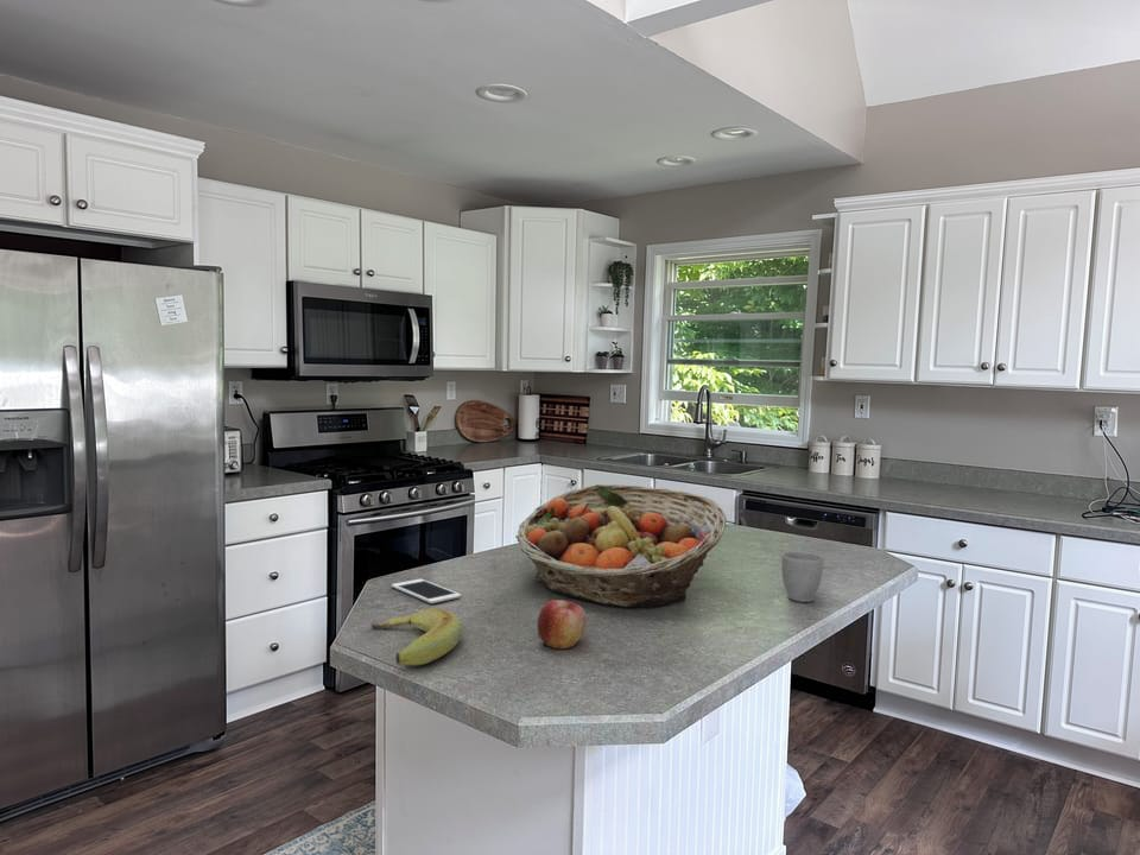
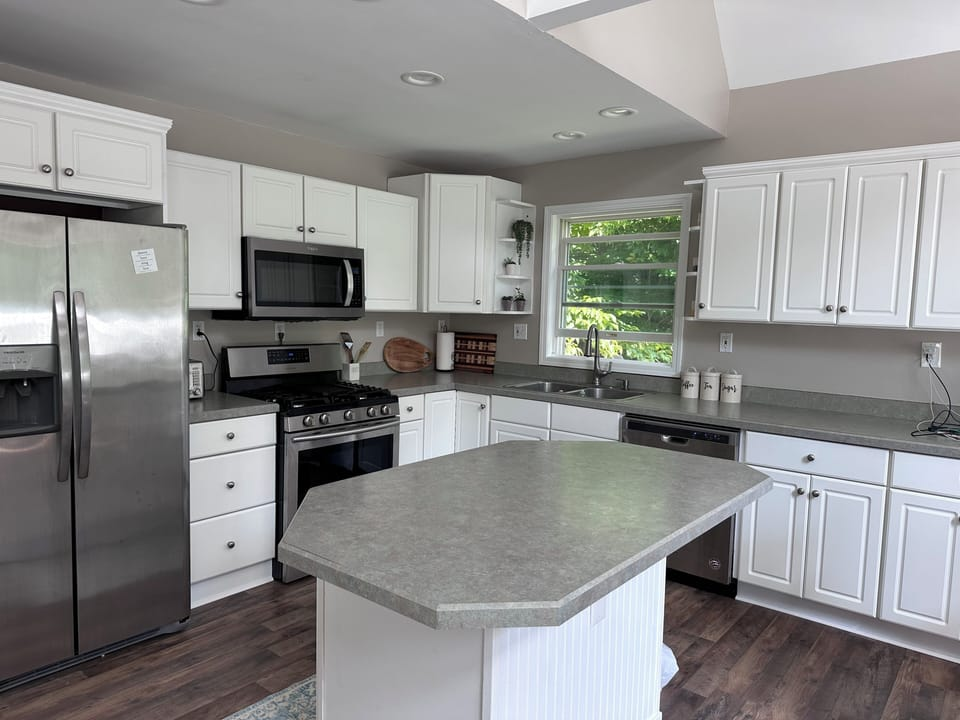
- fruit basket [514,483,728,608]
- cell phone [391,578,462,604]
- apple [536,598,587,650]
- banana [370,608,462,666]
- mug [780,550,824,603]
